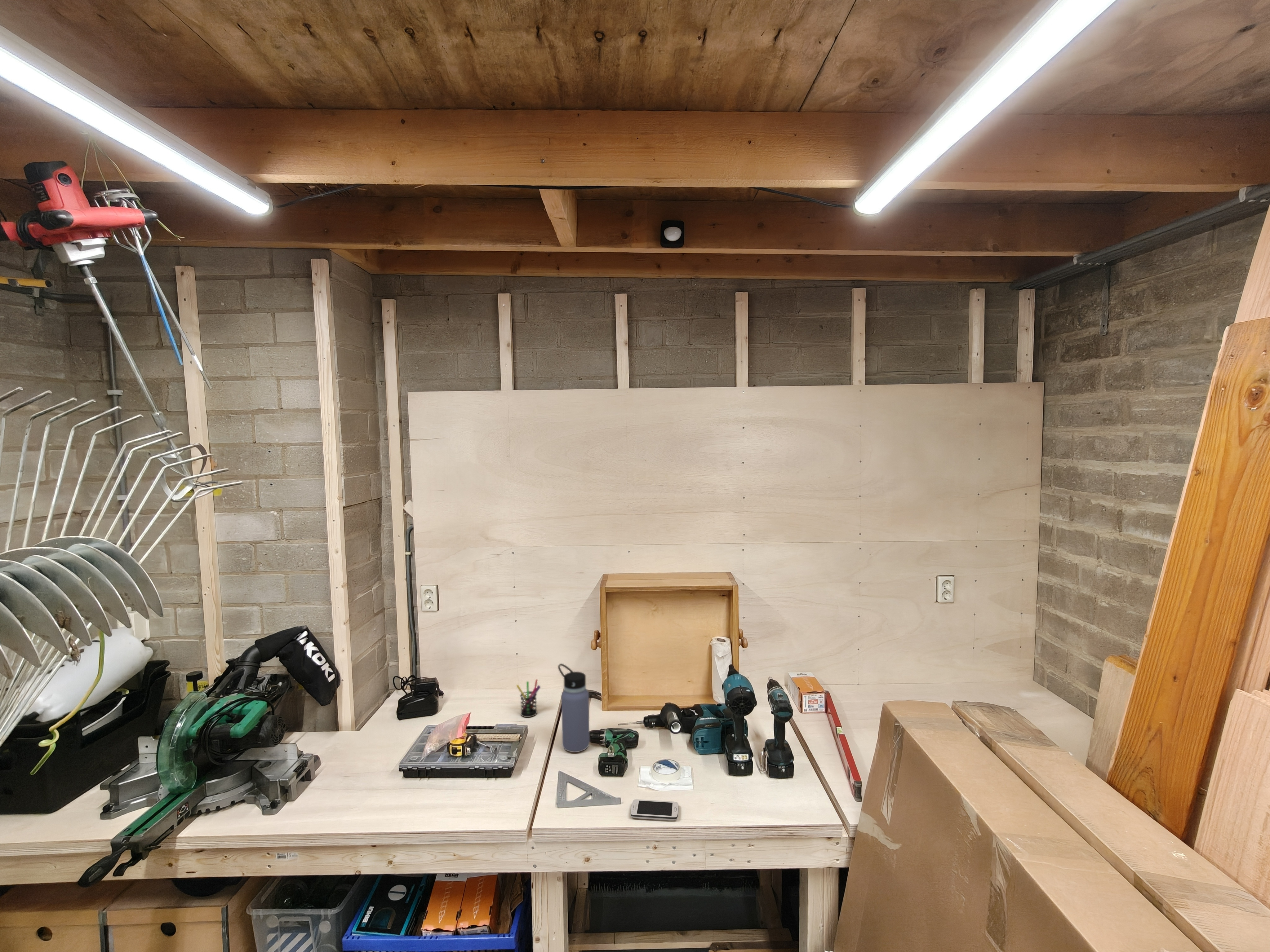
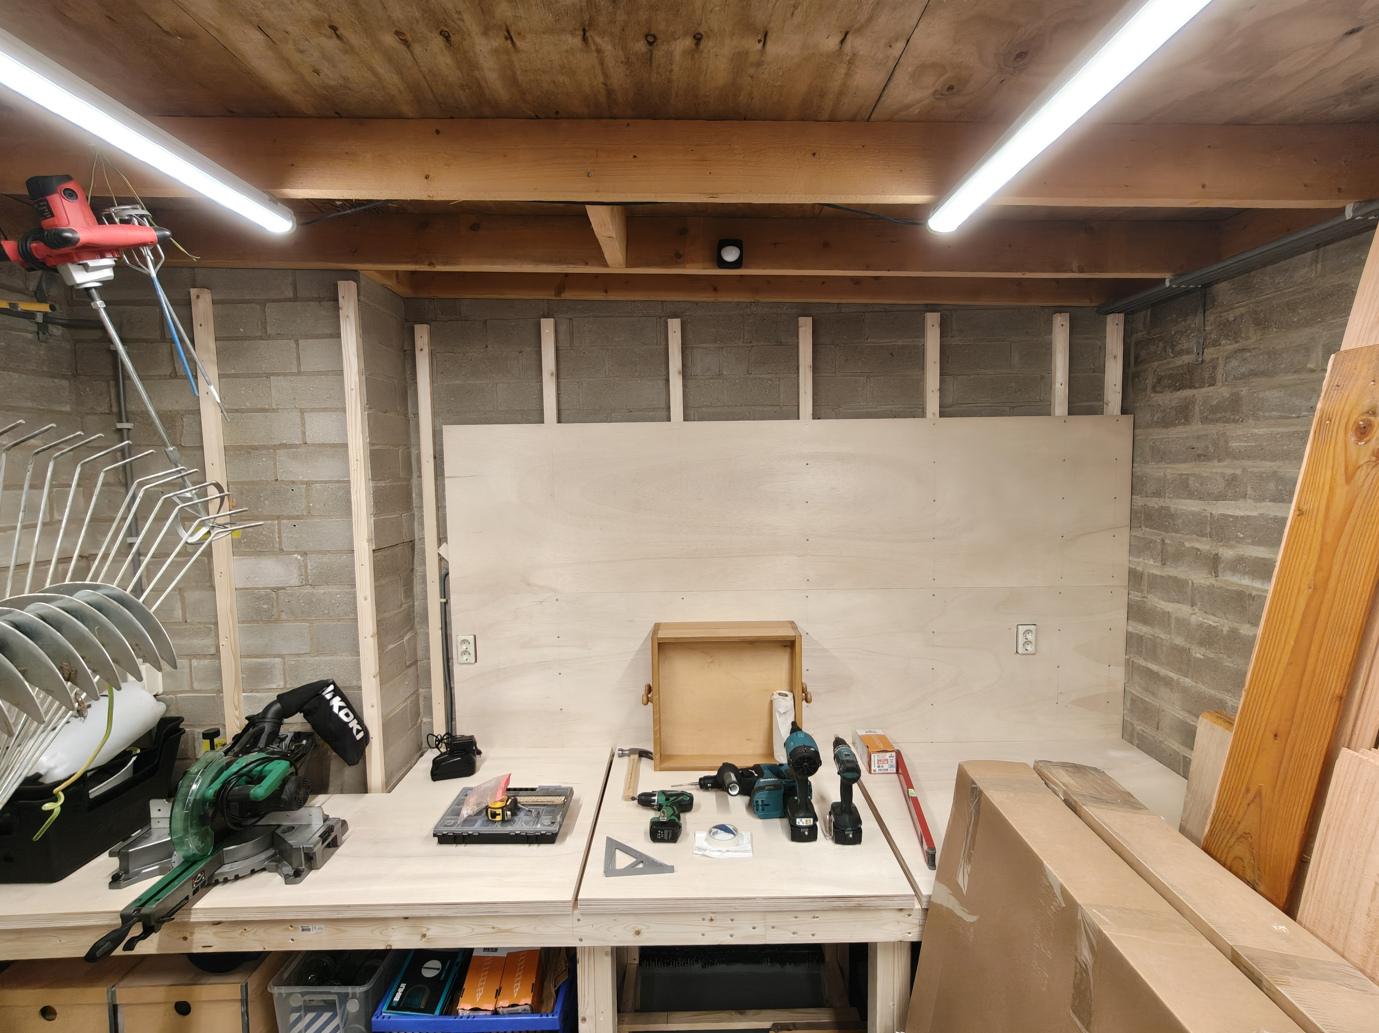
- water bottle [558,663,590,753]
- pen holder [516,679,541,717]
- smartphone [630,799,679,821]
